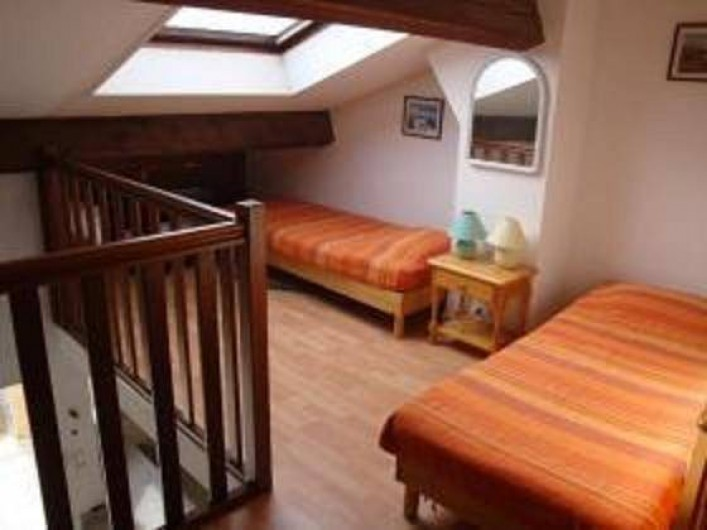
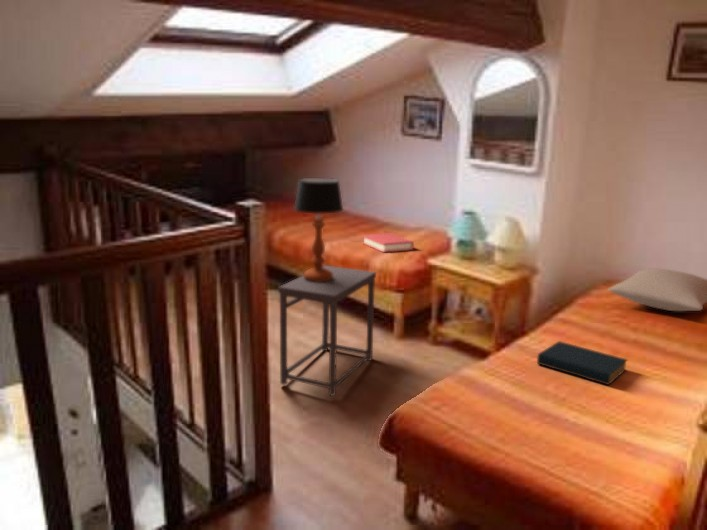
+ side table [277,264,377,397]
+ table lamp [293,177,344,282]
+ pillow [608,268,707,312]
+ hardback book [362,232,415,254]
+ hardback book [536,340,629,386]
